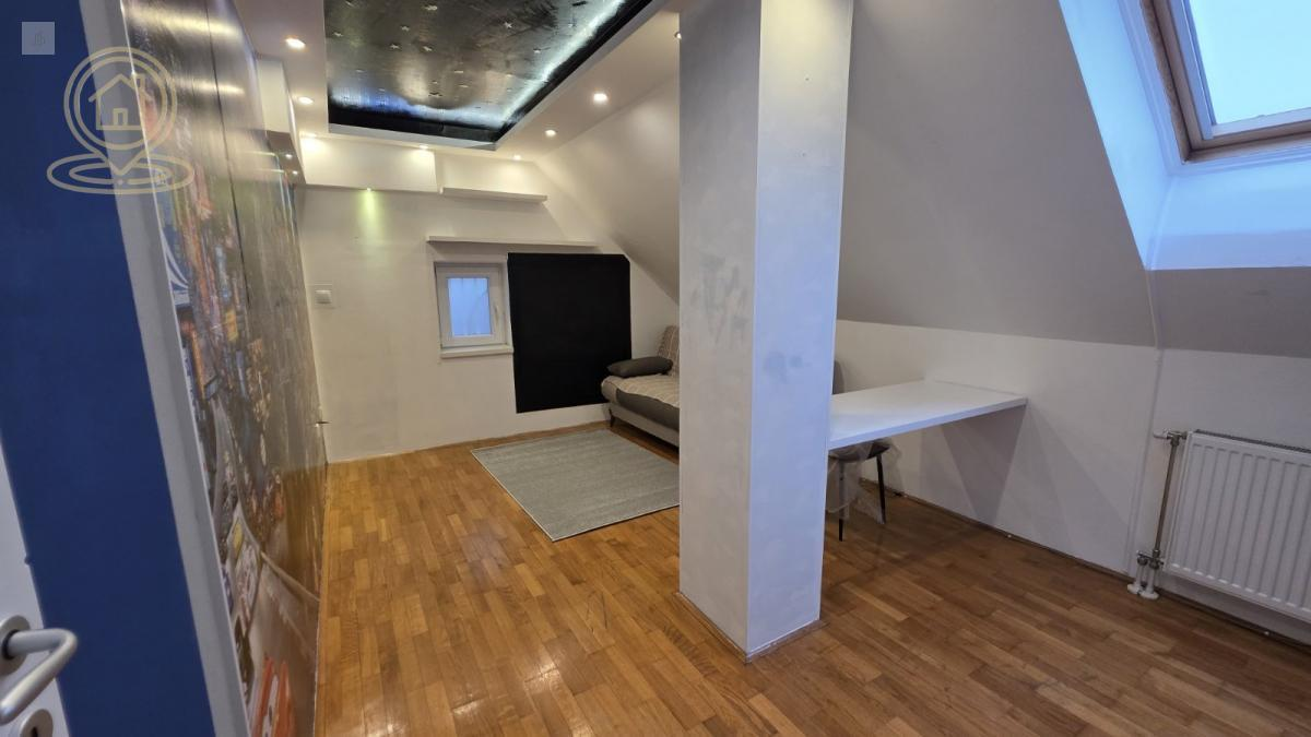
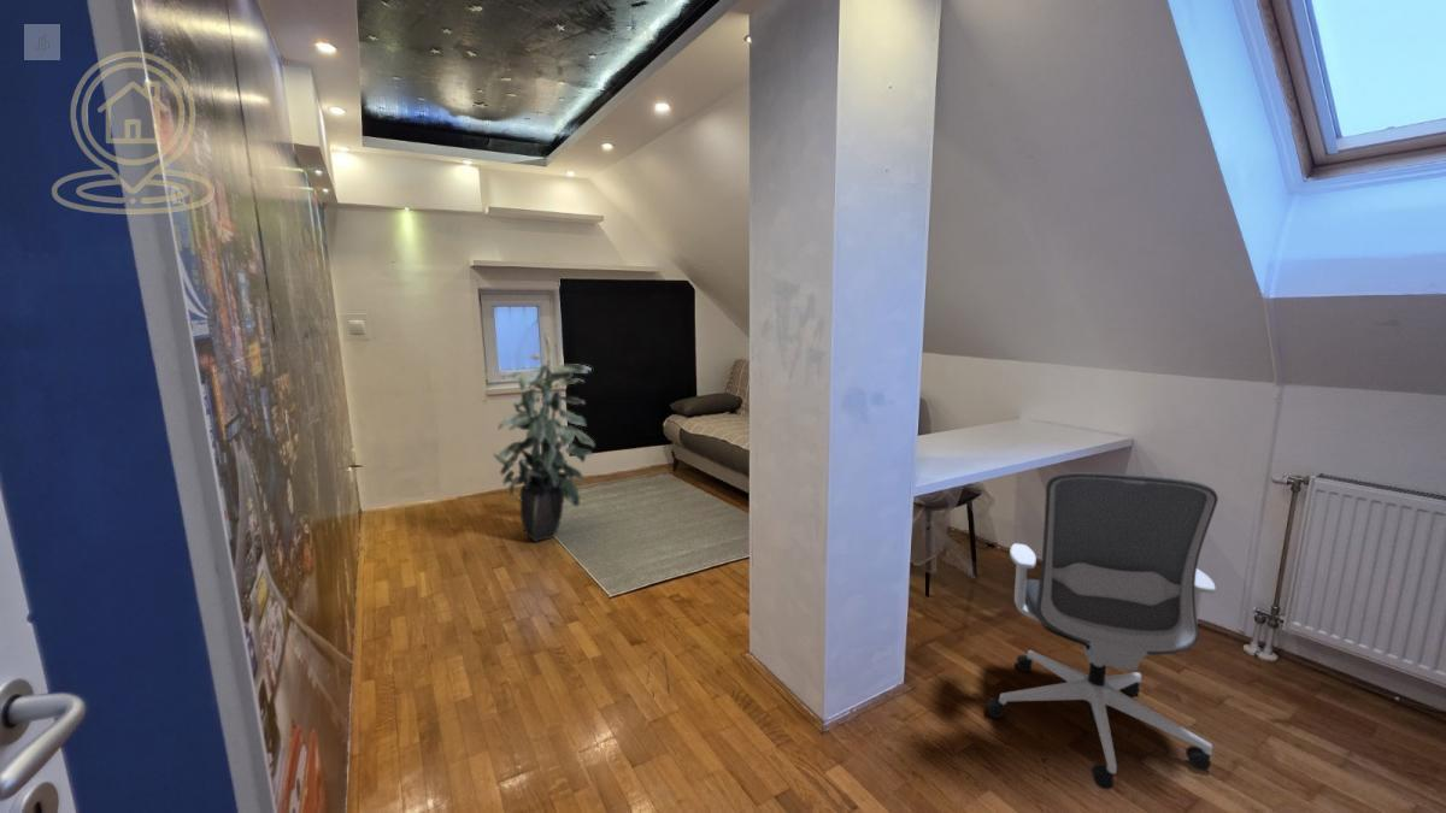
+ office chair [986,471,1219,790]
+ indoor plant [492,353,595,543]
